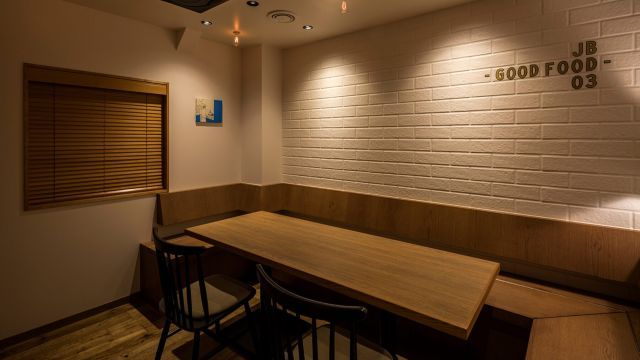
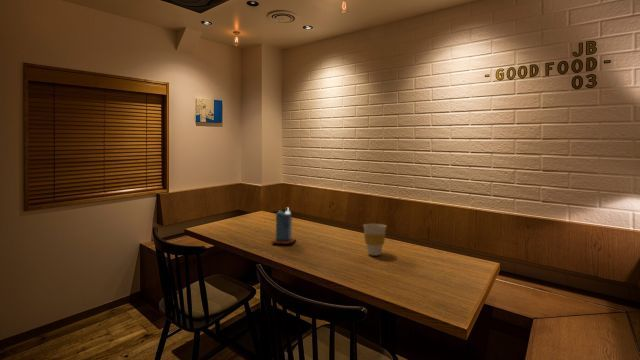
+ candle [270,207,297,245]
+ cup [362,223,387,256]
